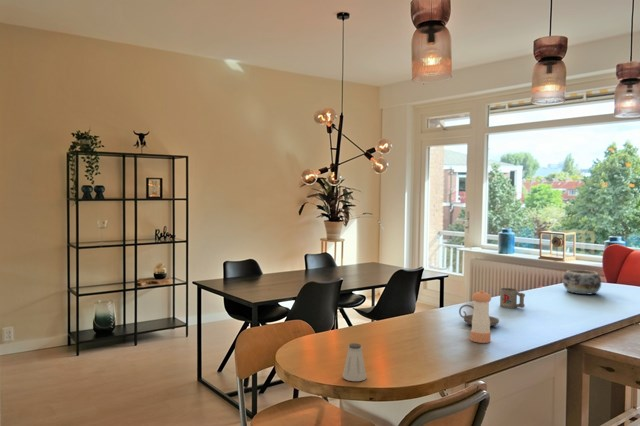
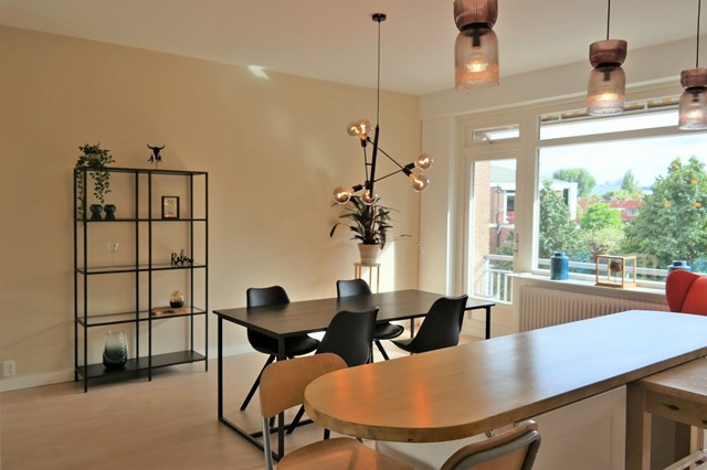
- mug [499,287,526,309]
- pepper shaker [470,289,492,344]
- saltshaker [342,342,367,382]
- decorative bowl [562,269,602,295]
- candle holder [458,304,500,327]
